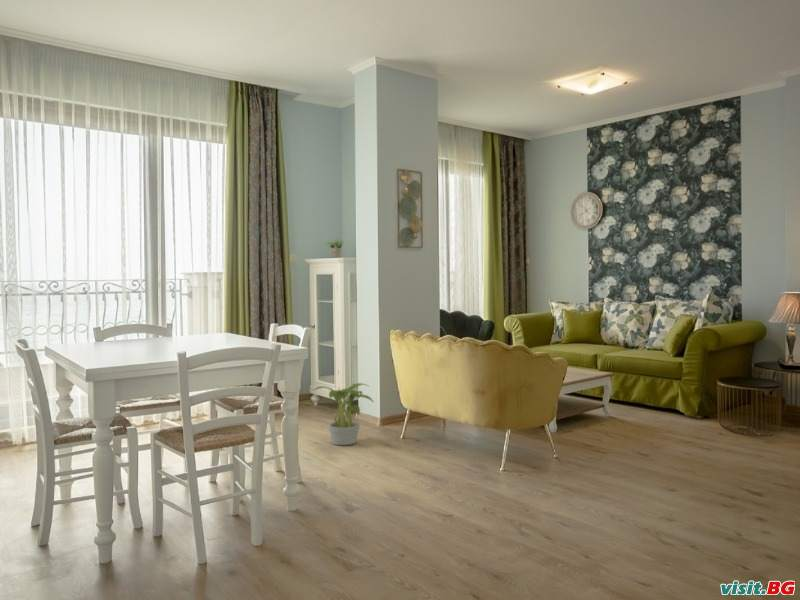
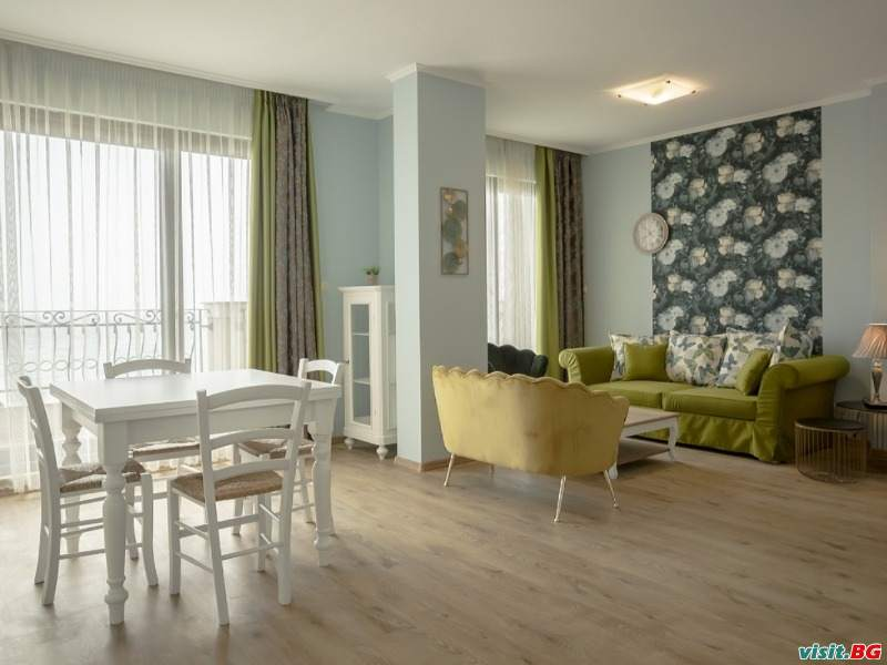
- potted plant [313,382,375,446]
